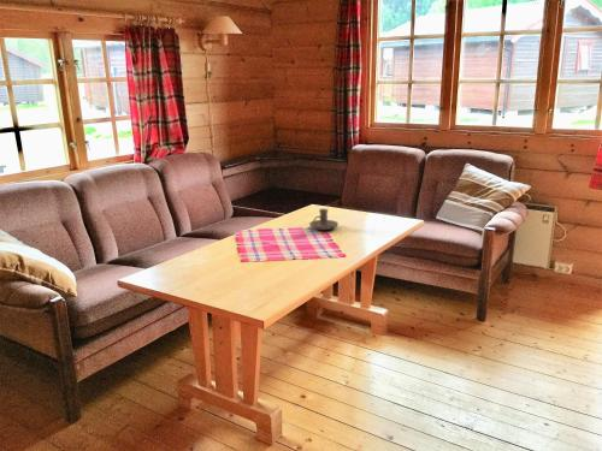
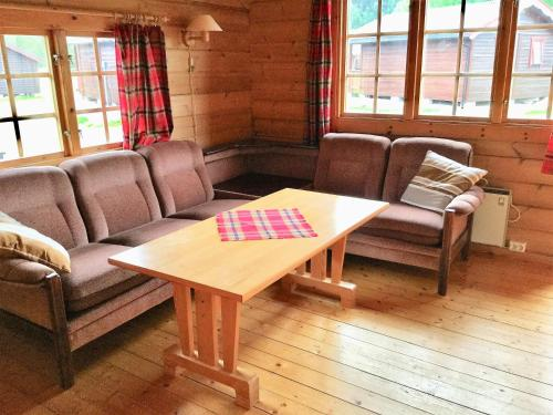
- candle holder [308,208,340,231]
